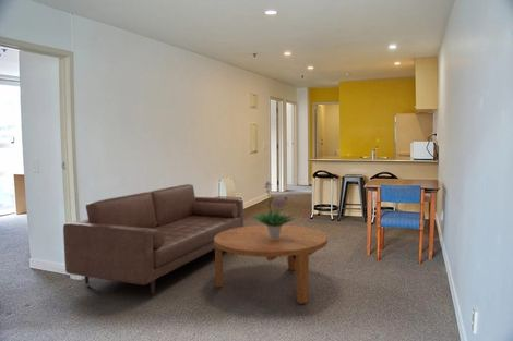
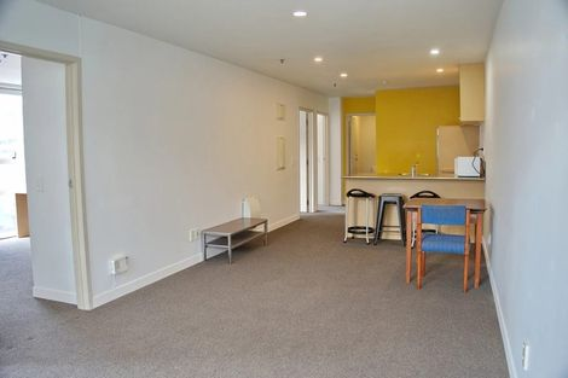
- sofa [62,183,244,296]
- potted plant [252,180,296,240]
- coffee table [214,224,329,305]
